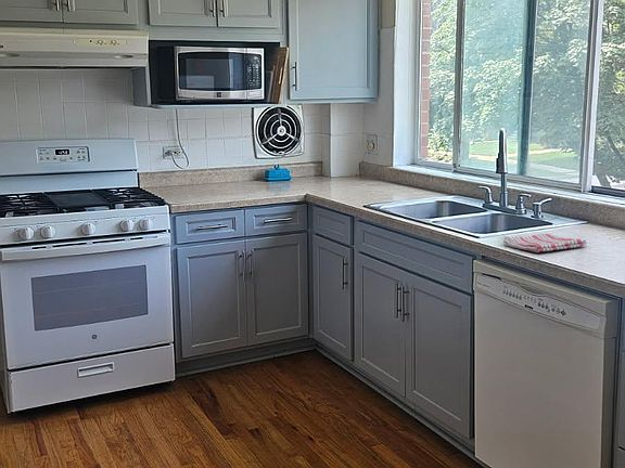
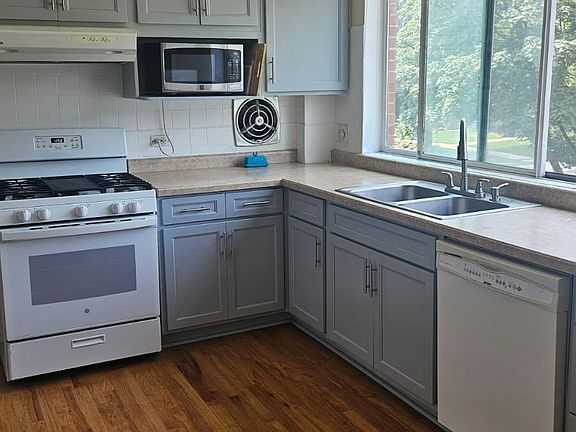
- dish towel [502,233,587,253]
